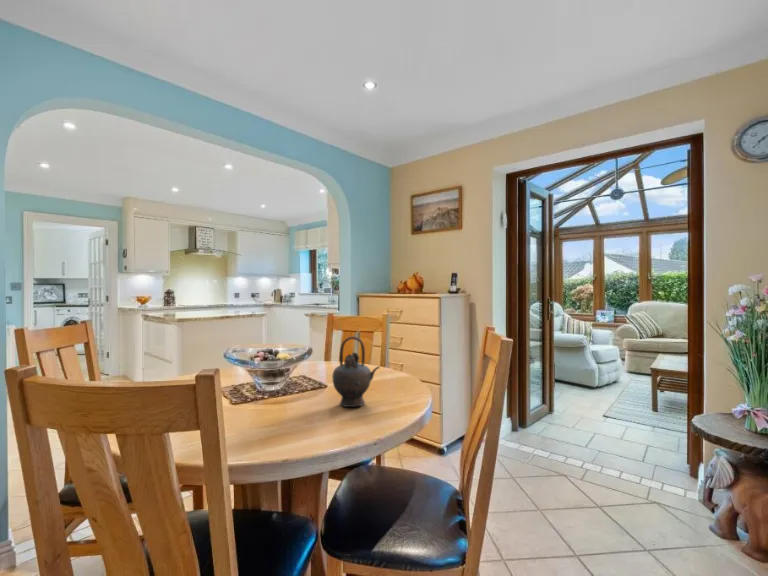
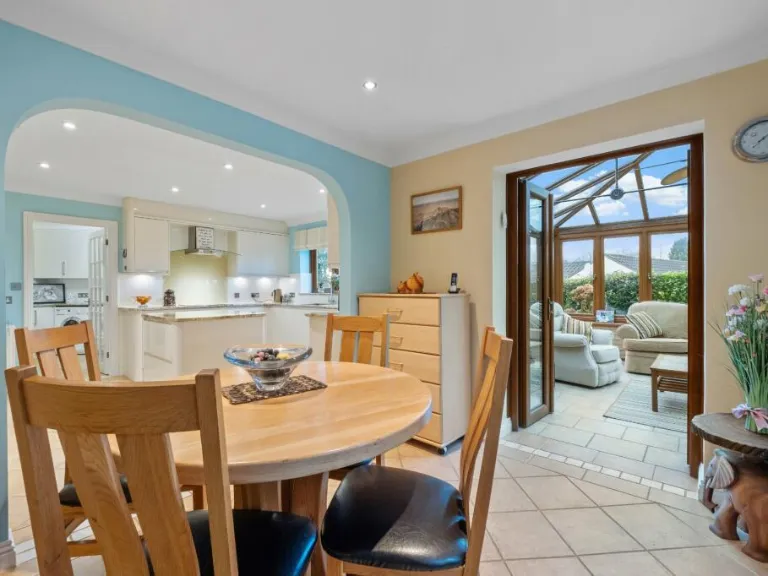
- teapot [331,335,381,408]
